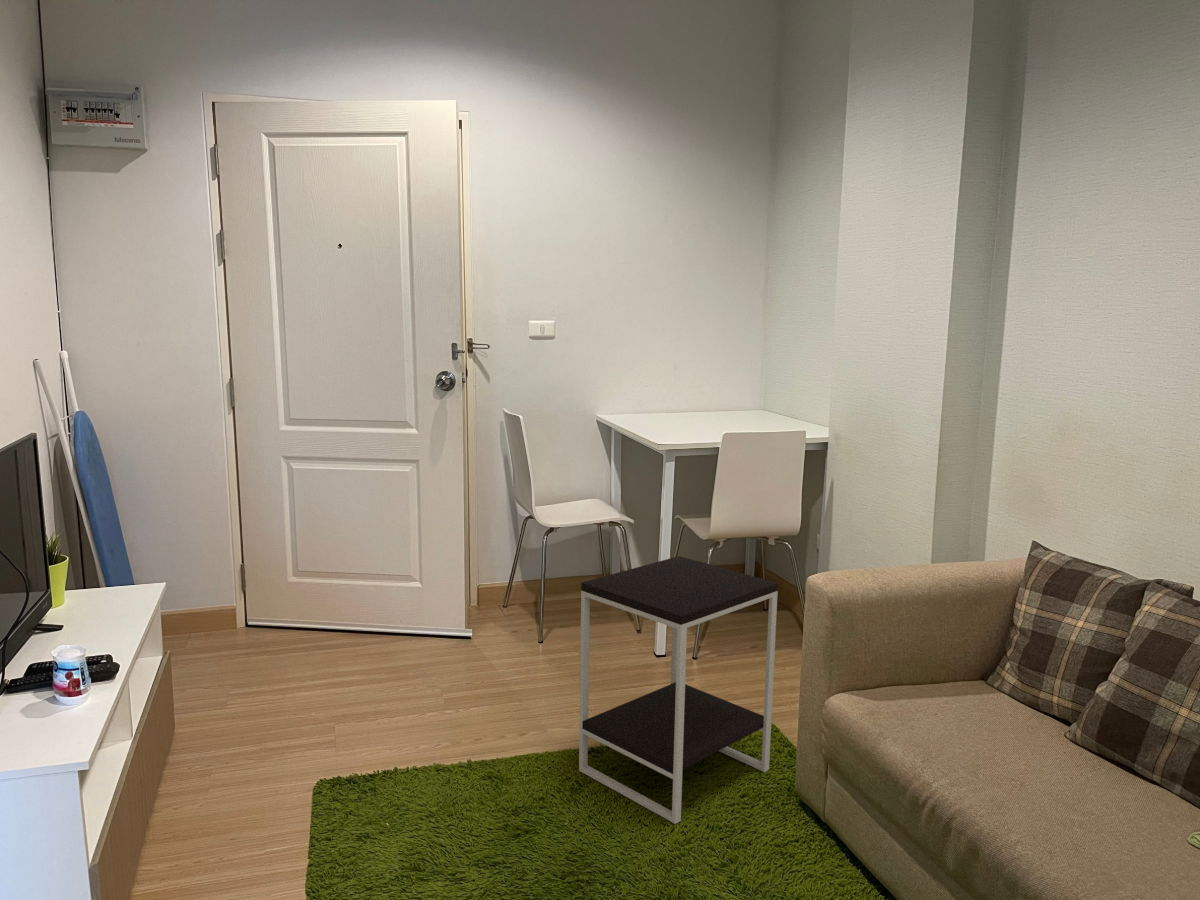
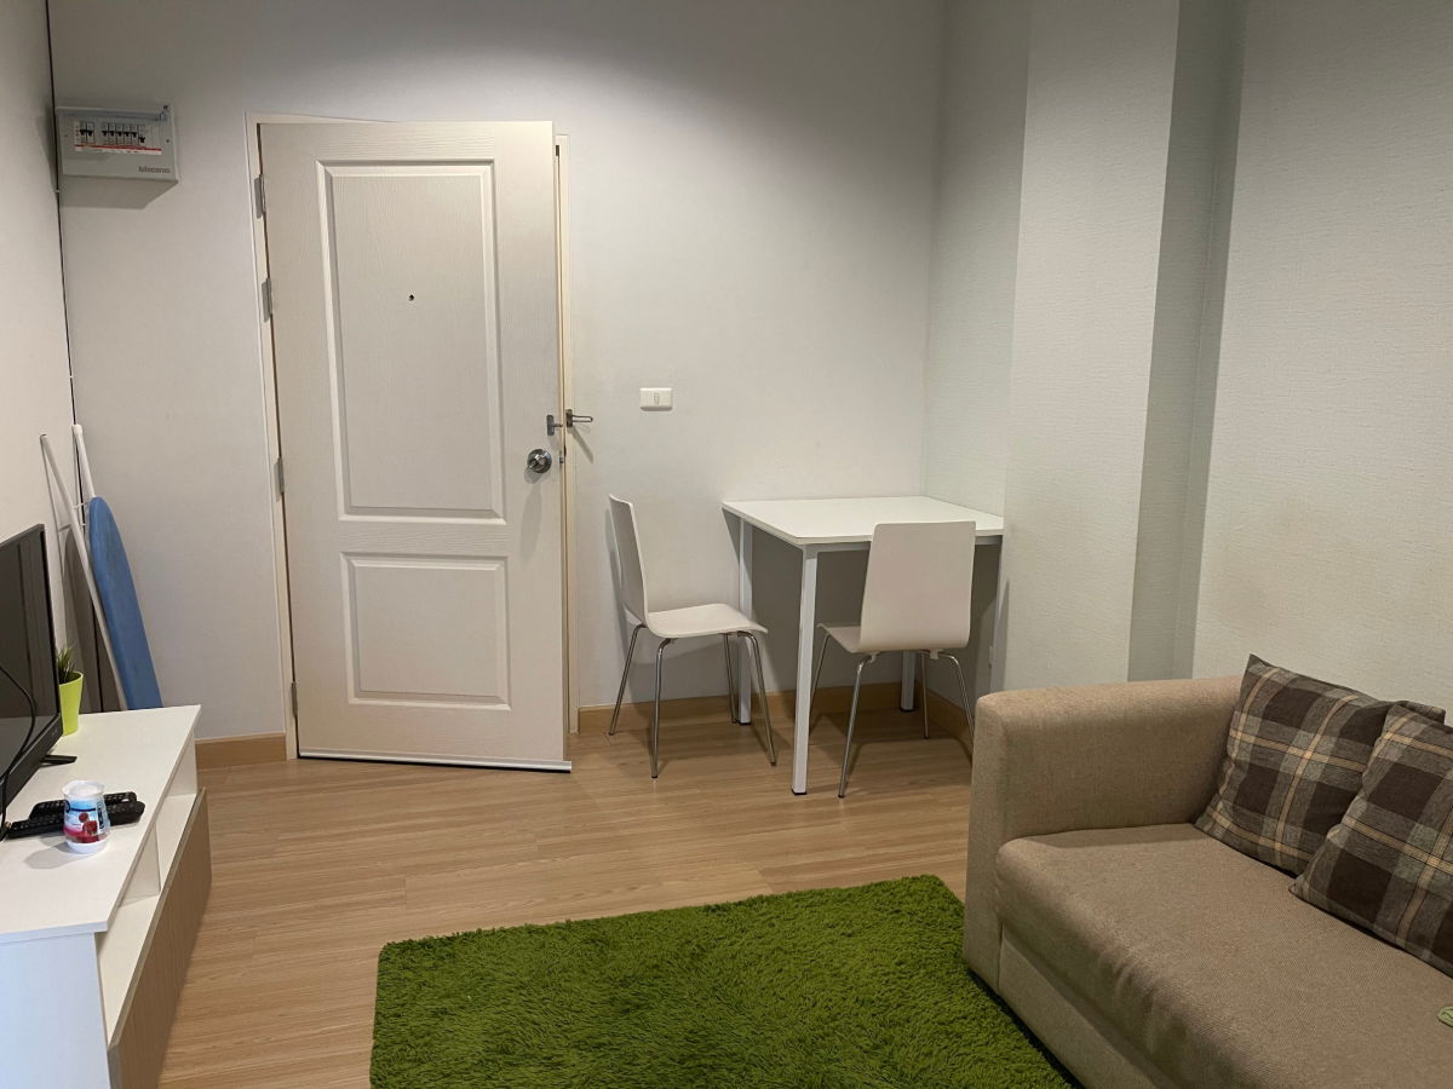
- side table [578,555,779,825]
